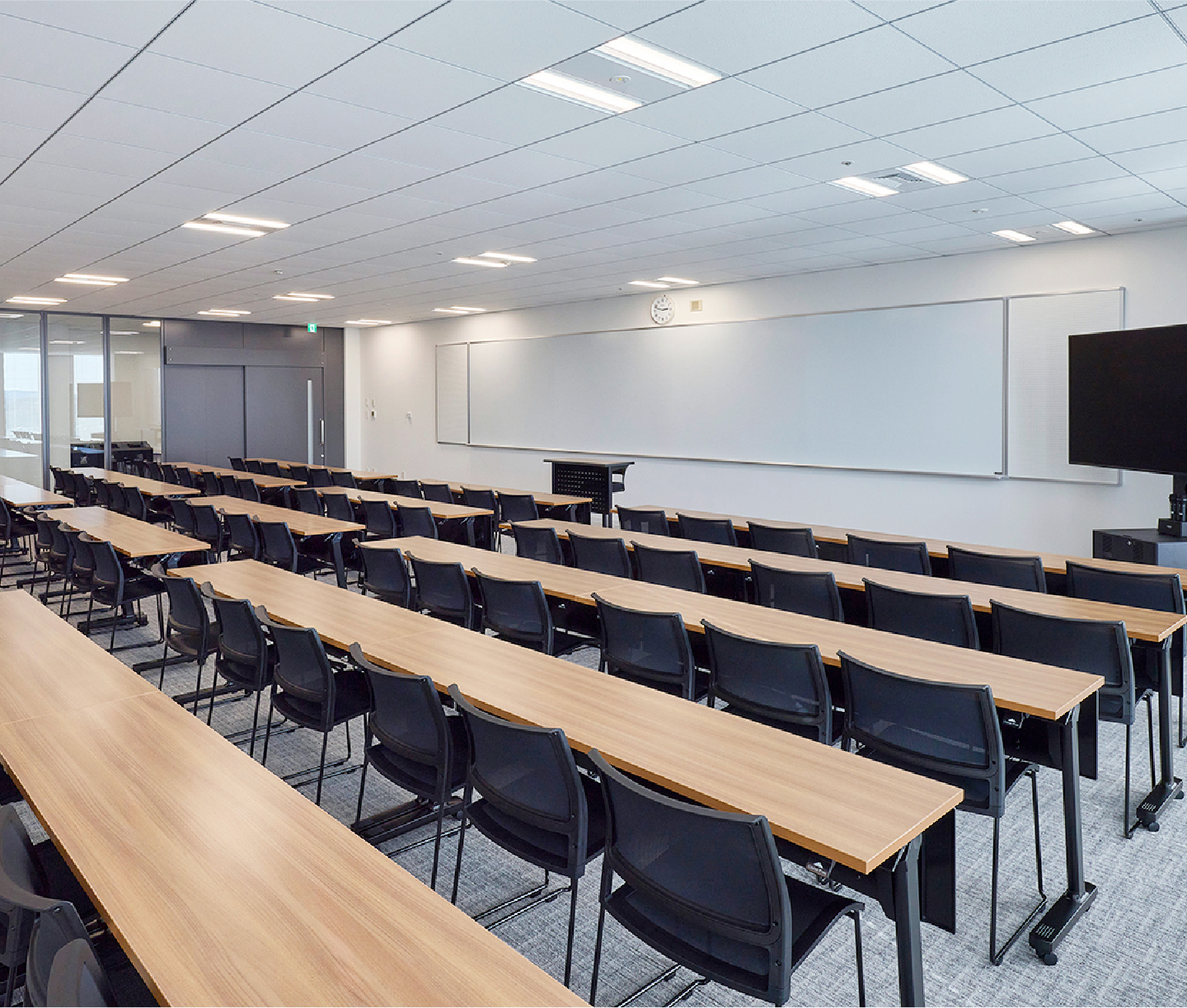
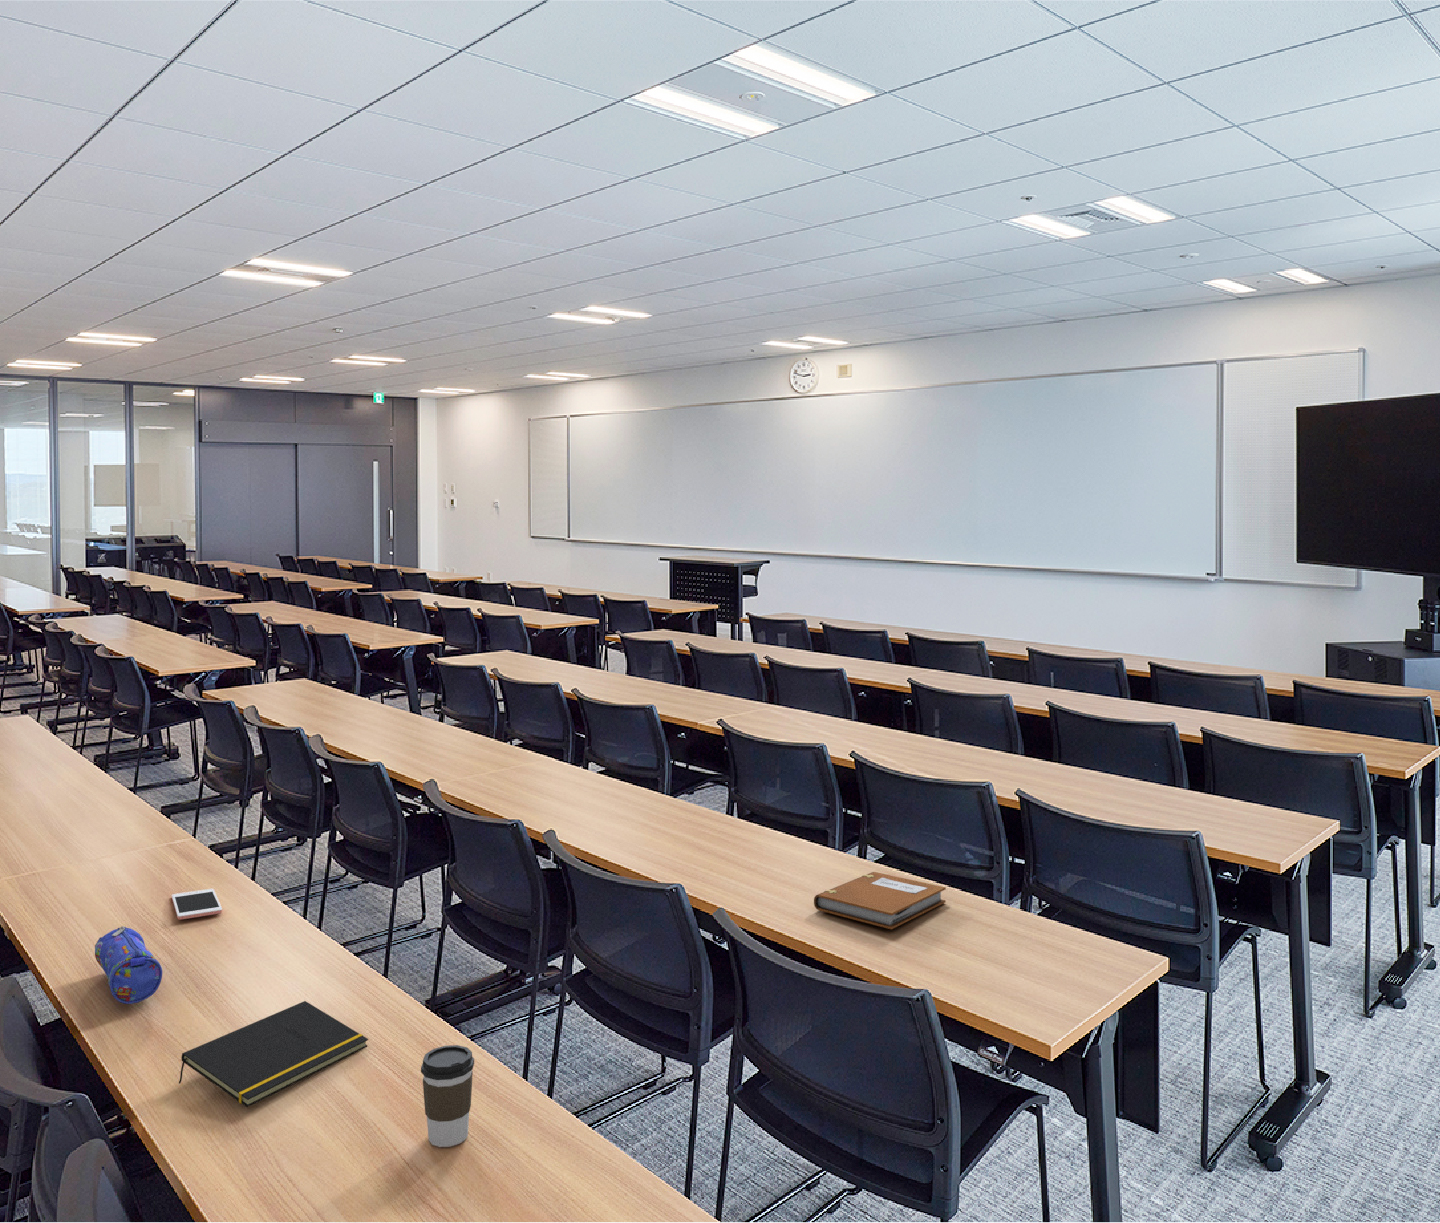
+ notebook [813,871,947,931]
+ coffee cup [420,1043,476,1148]
+ notepad [178,1000,369,1108]
+ pencil case [93,925,163,1005]
+ cell phone [171,888,223,920]
